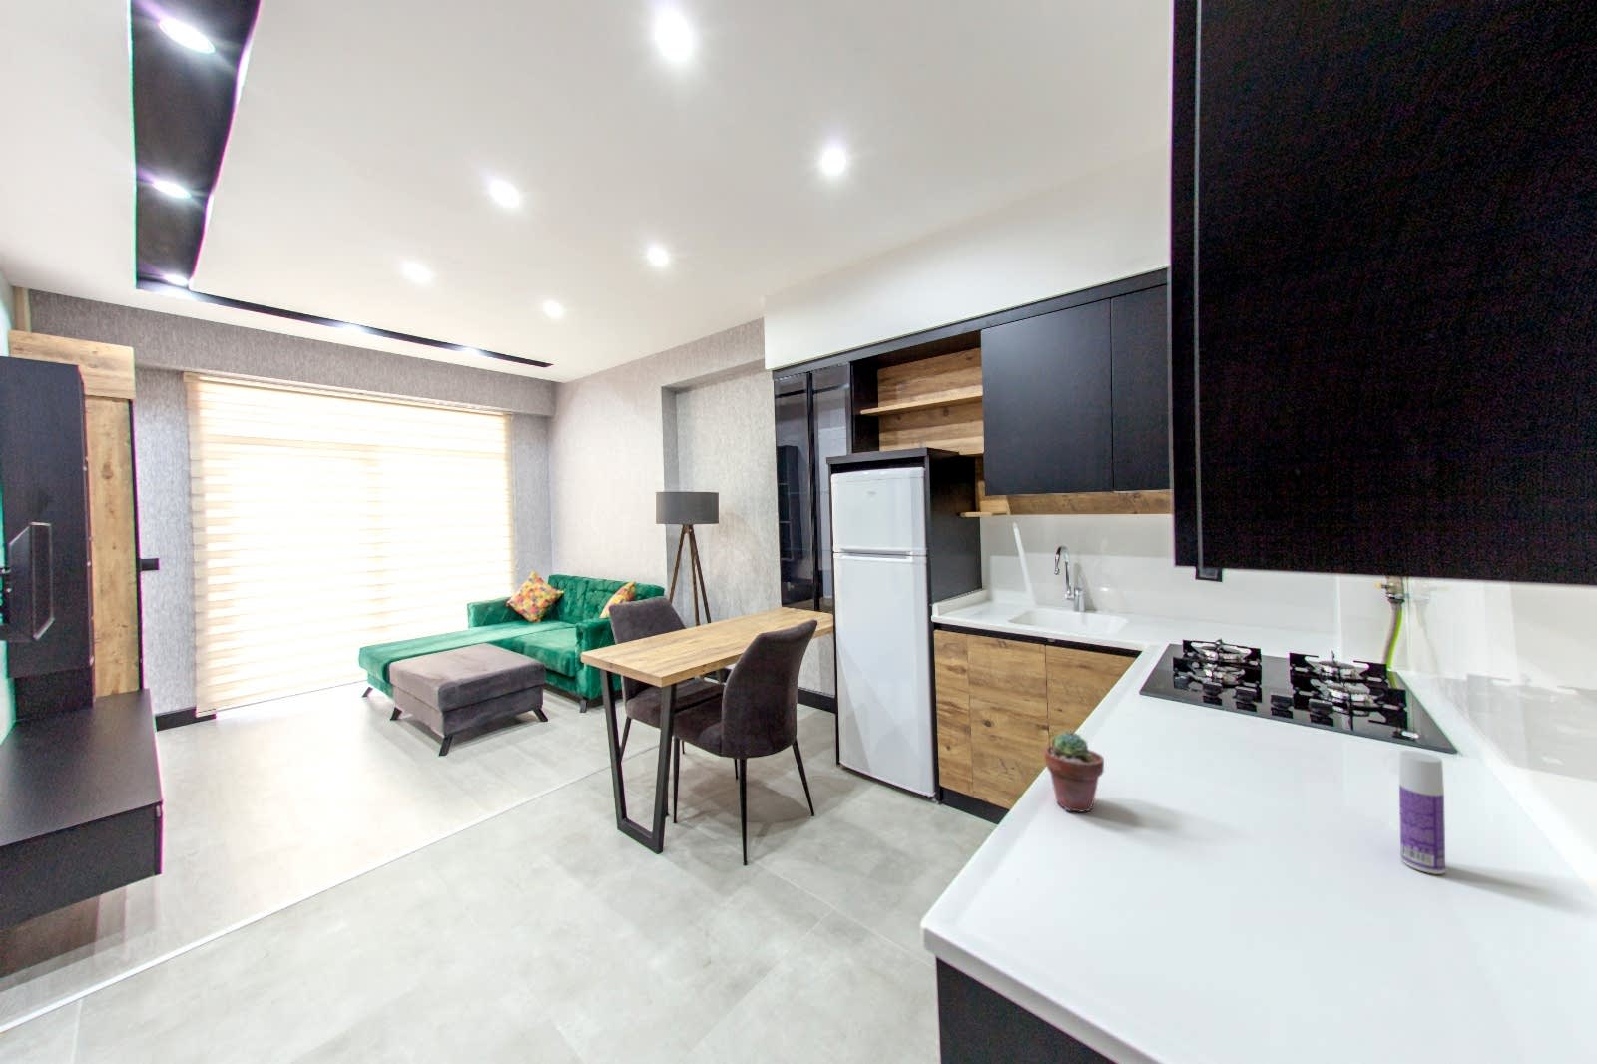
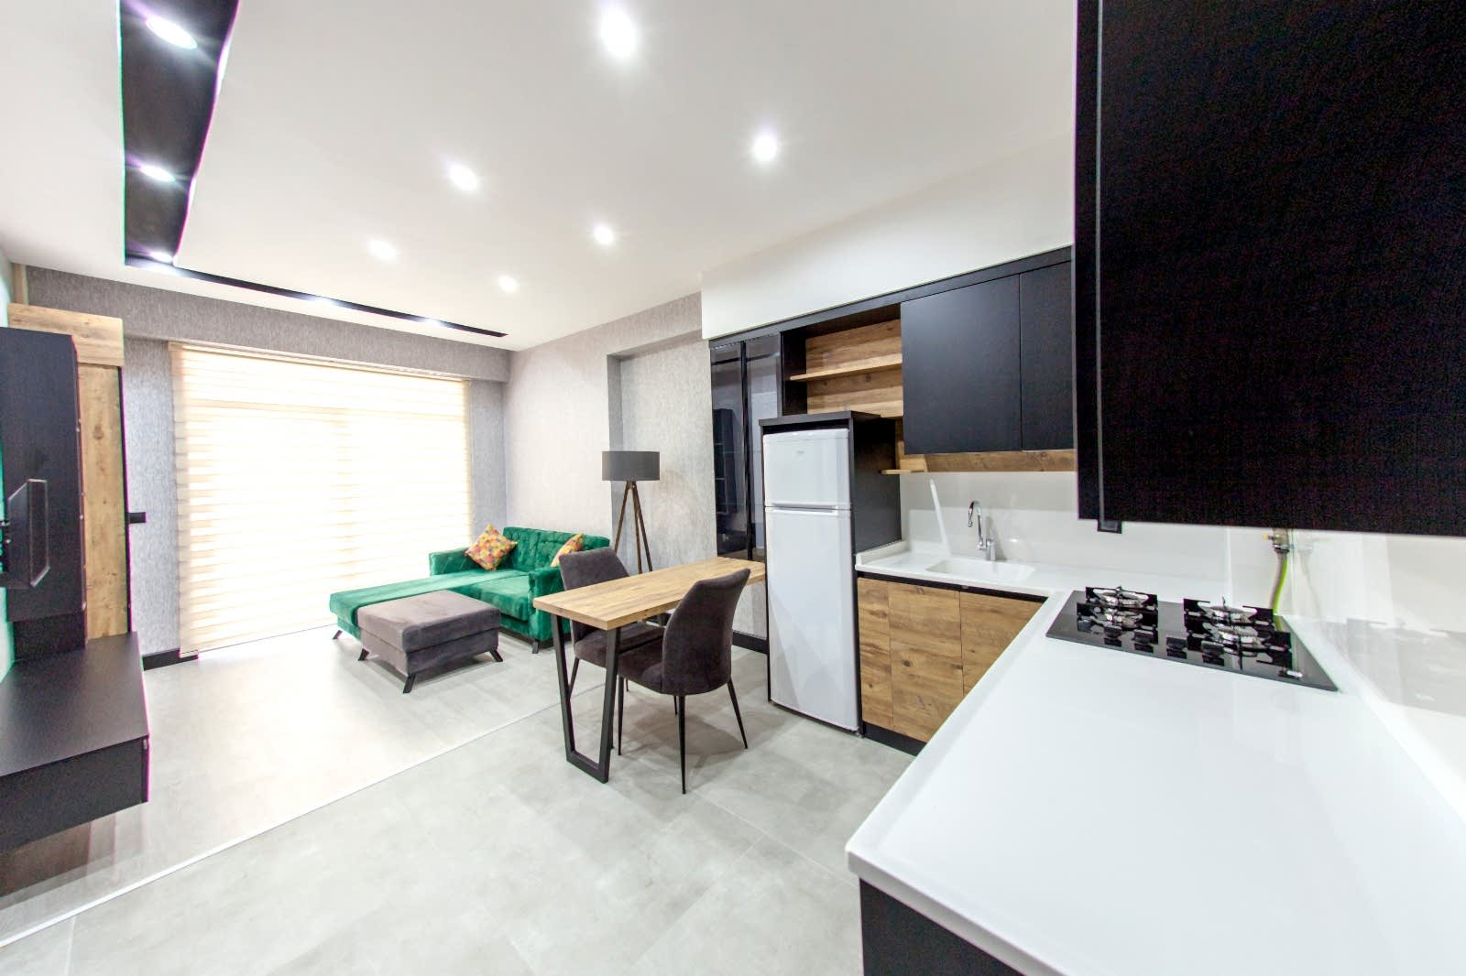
- bottle [1399,749,1446,875]
- potted succulent [1044,729,1105,813]
